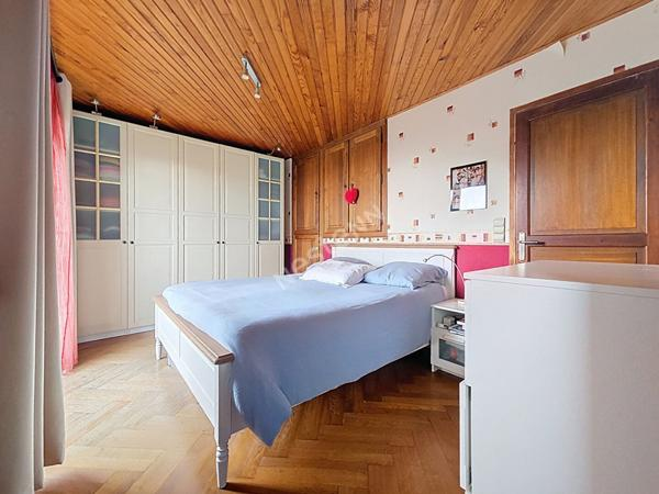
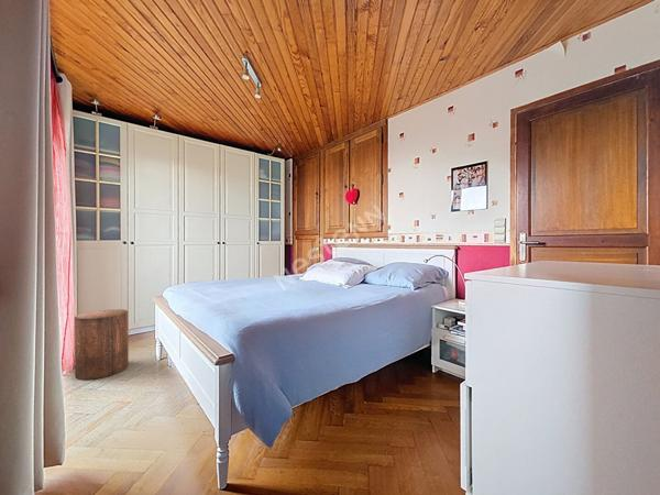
+ stool [74,308,130,381]
